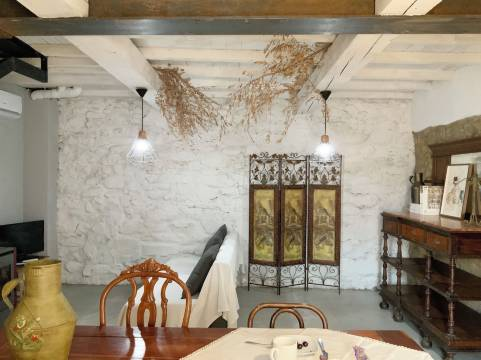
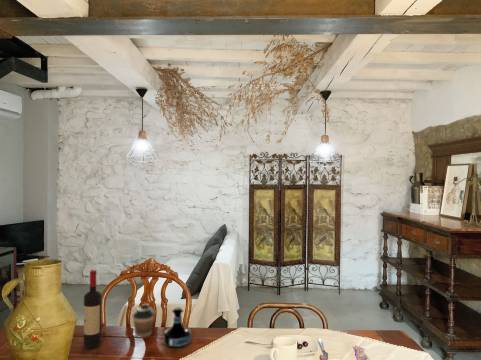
+ coffee cup [132,303,156,339]
+ wine bottle [83,269,103,349]
+ tequila bottle [163,306,192,349]
